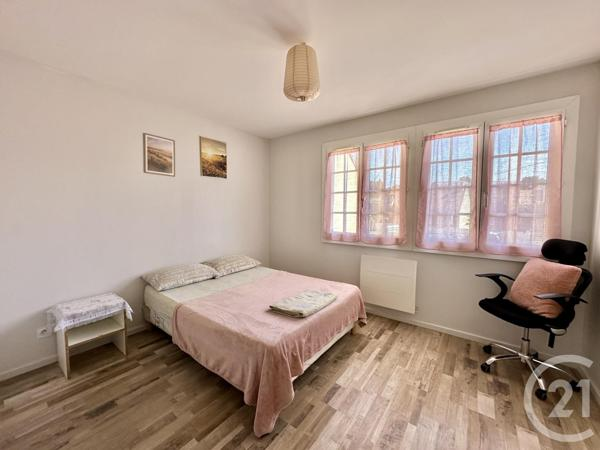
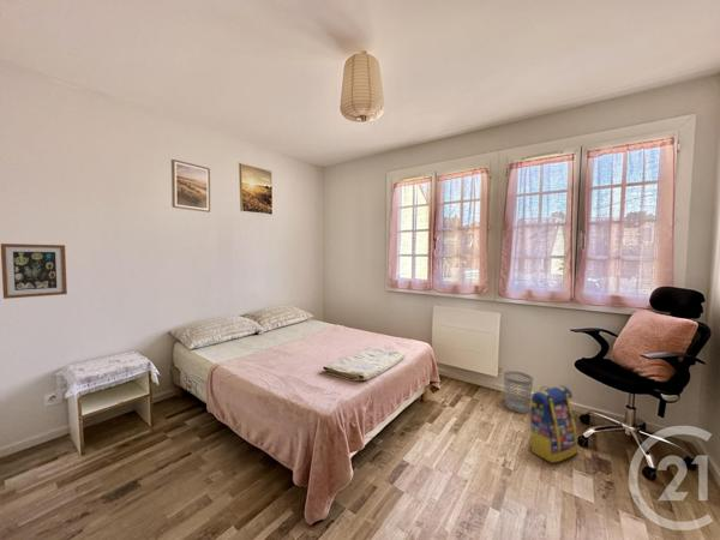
+ wall art [0,242,68,300]
+ backpack [527,384,578,464]
+ wastebasket [503,370,534,414]
